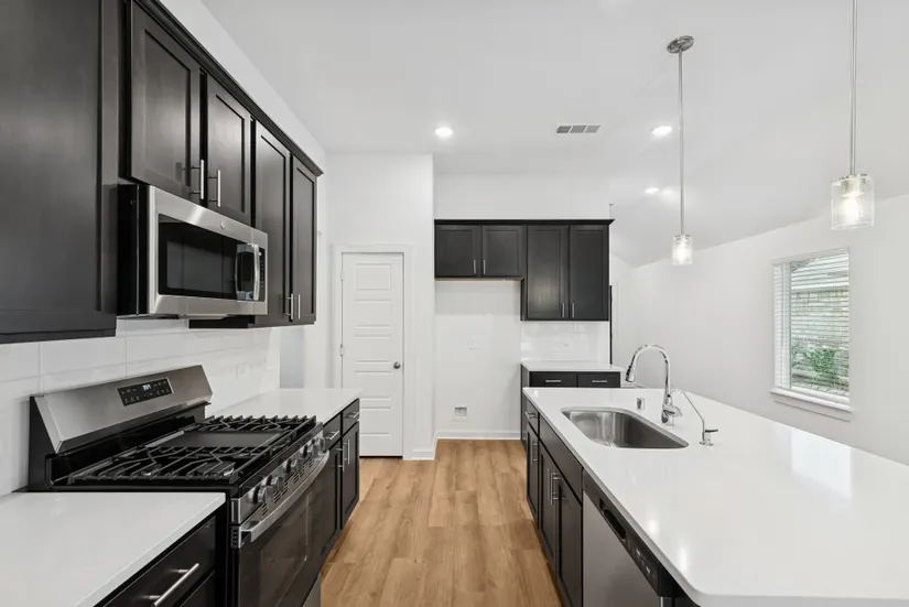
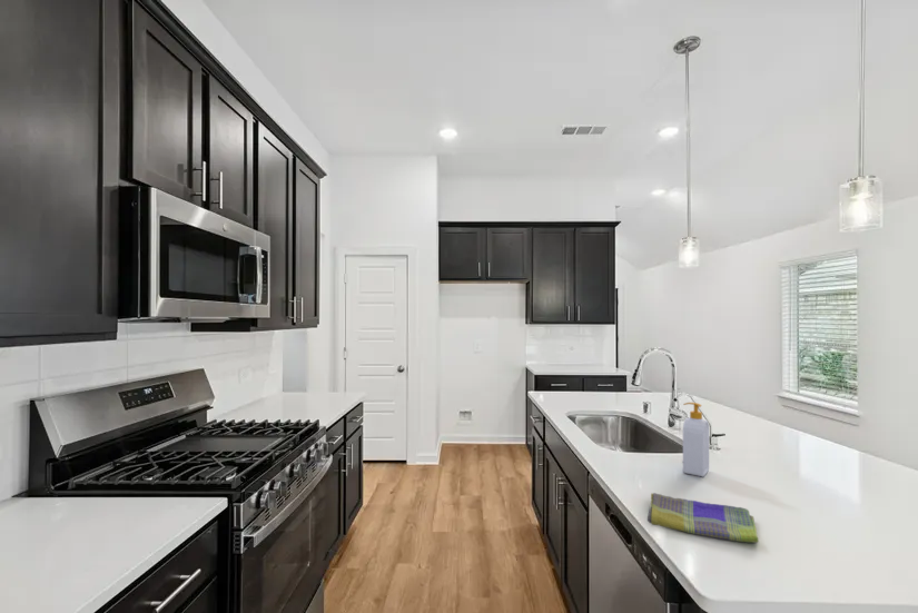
+ soap bottle [682,402,710,477]
+ dish towel [646,492,759,544]
